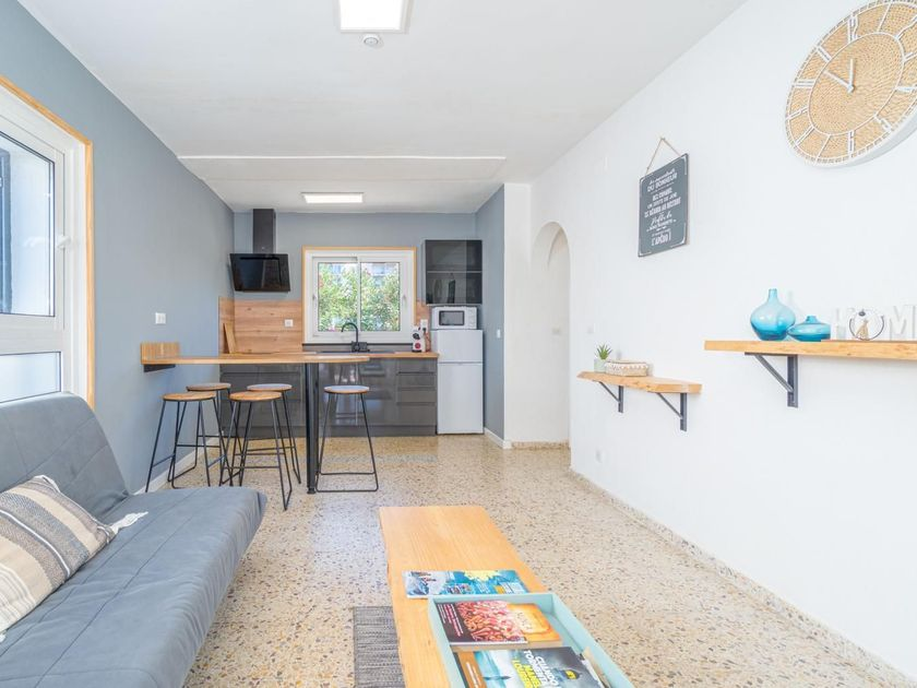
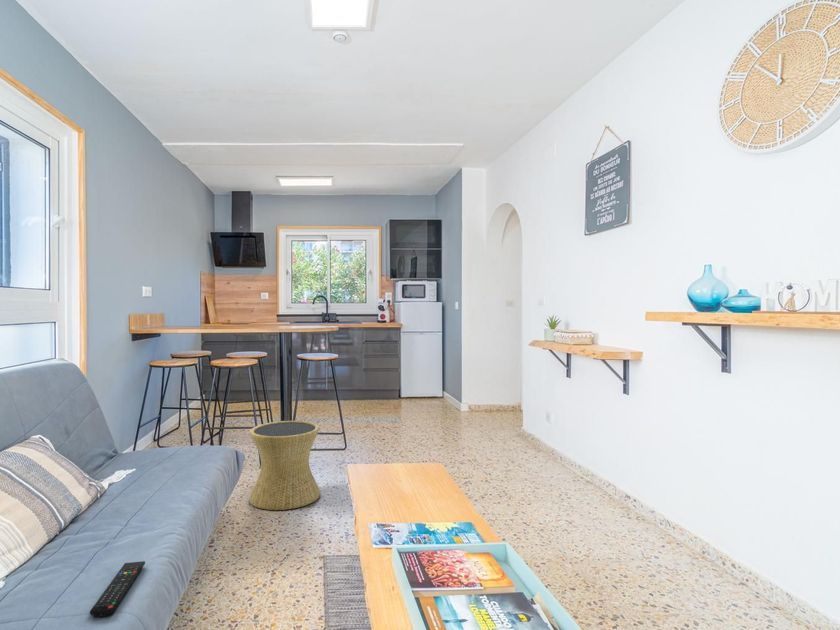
+ remote control [89,560,146,618]
+ side table [248,420,321,511]
